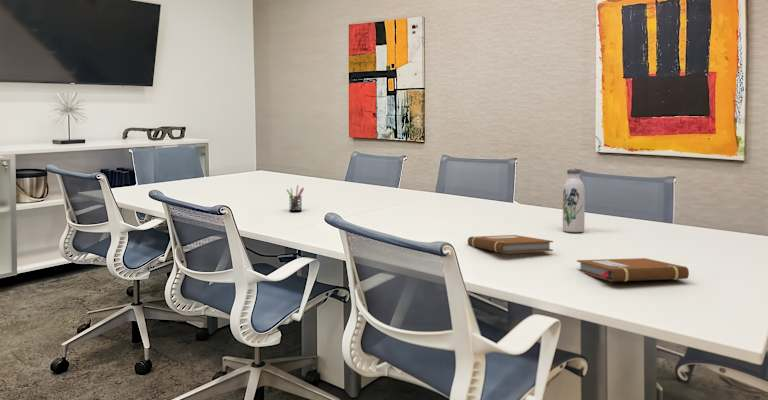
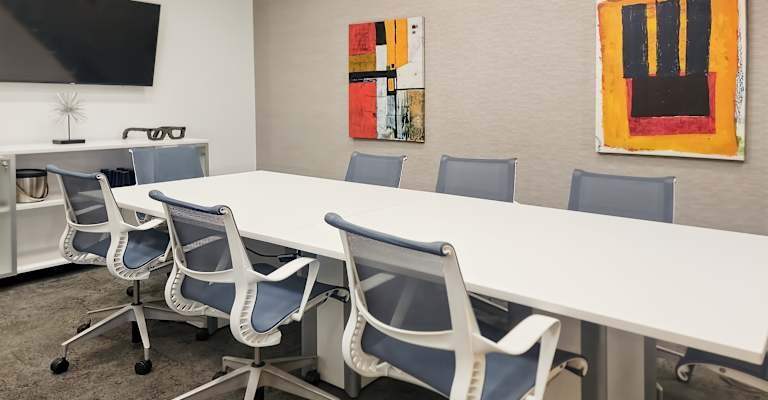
- notebook [467,234,554,254]
- water bottle [562,168,586,233]
- notebook [576,257,690,282]
- pen holder [286,184,305,212]
